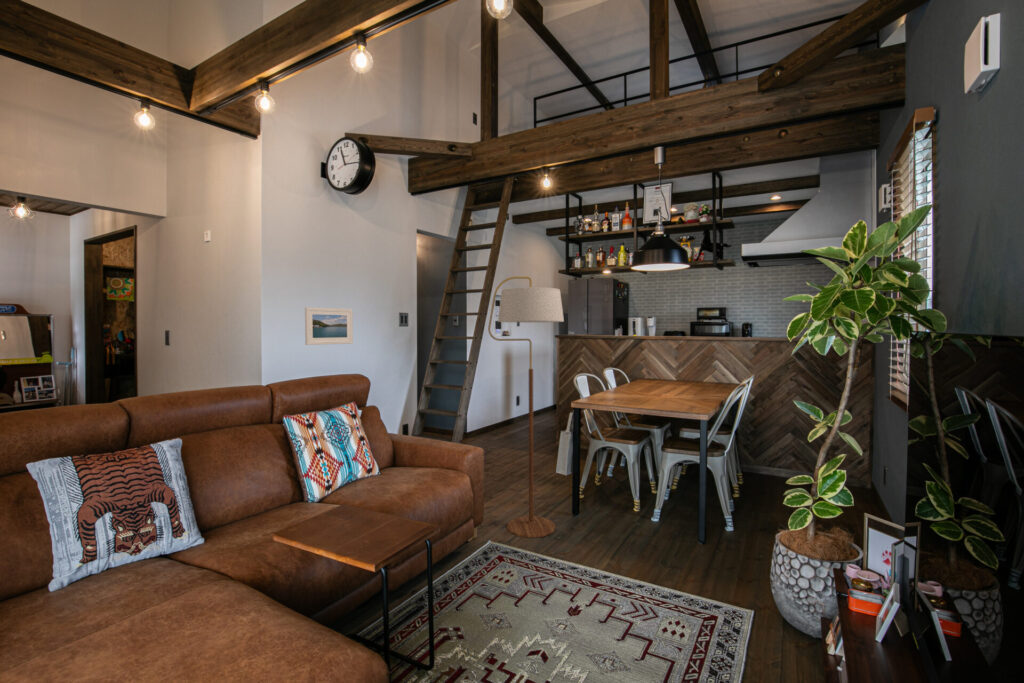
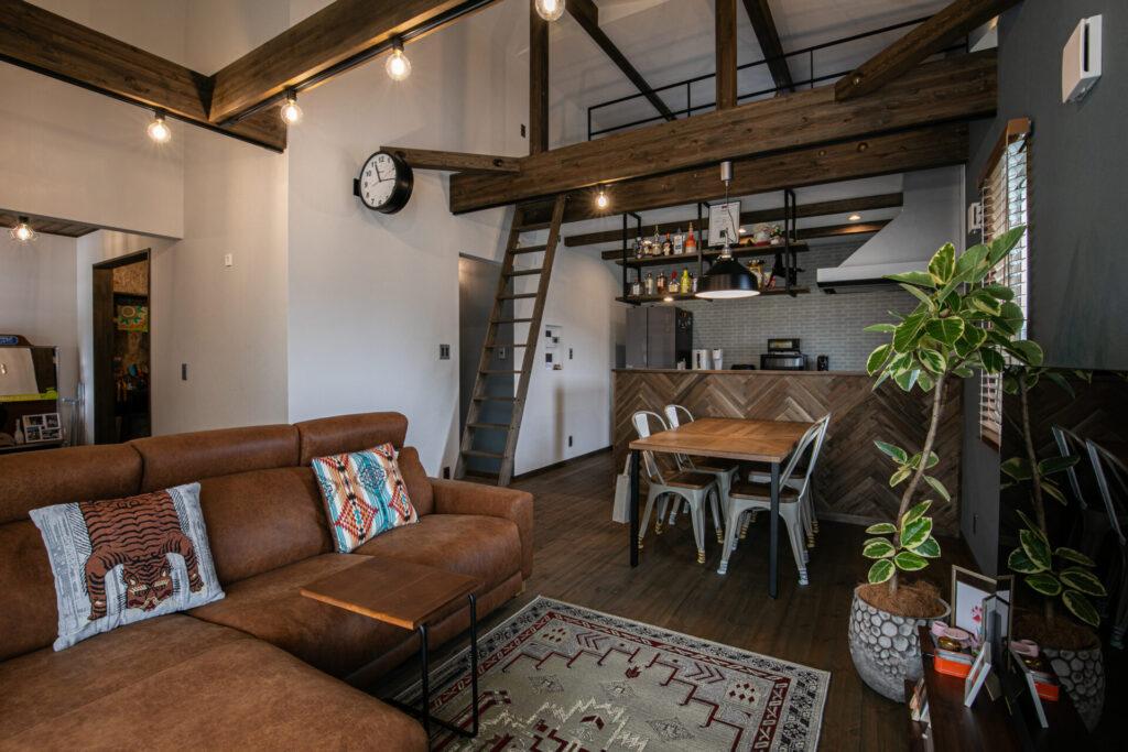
- floor lamp [487,276,565,539]
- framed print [304,306,354,346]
